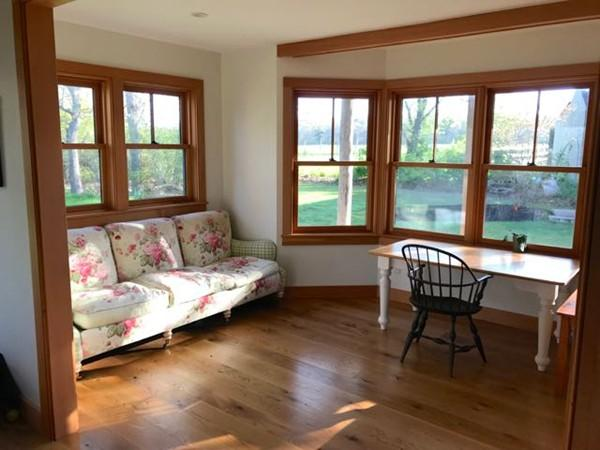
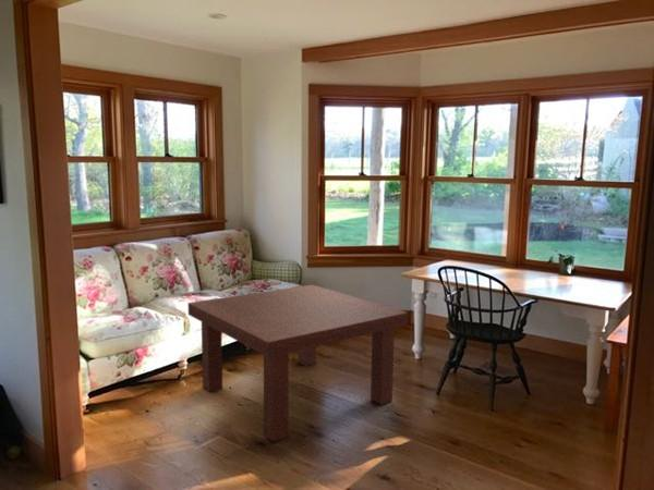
+ coffee table [186,283,409,442]
